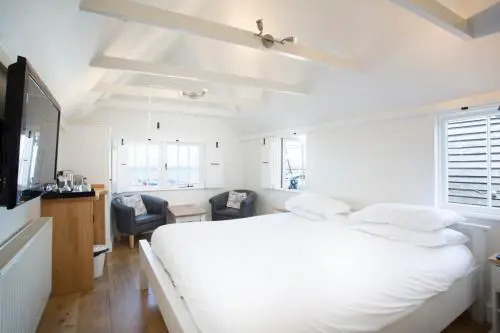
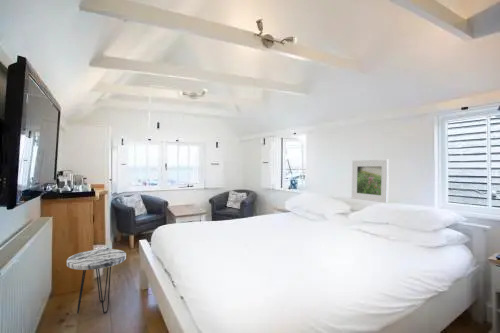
+ side table [66,248,127,315]
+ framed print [351,159,390,204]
